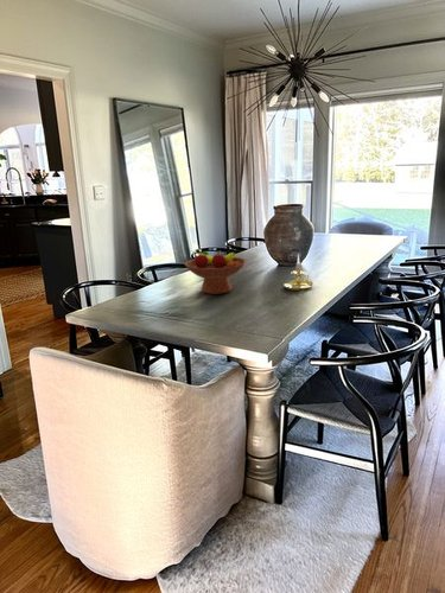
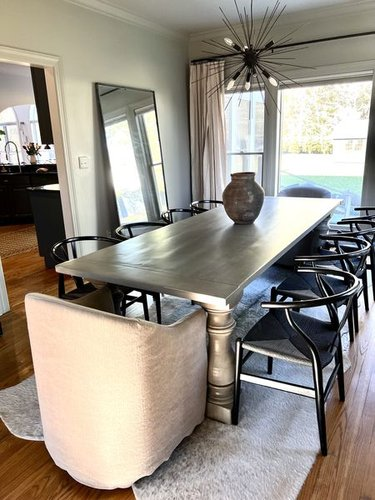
- fruit bowl [183,248,247,295]
- candle holder [282,254,314,292]
